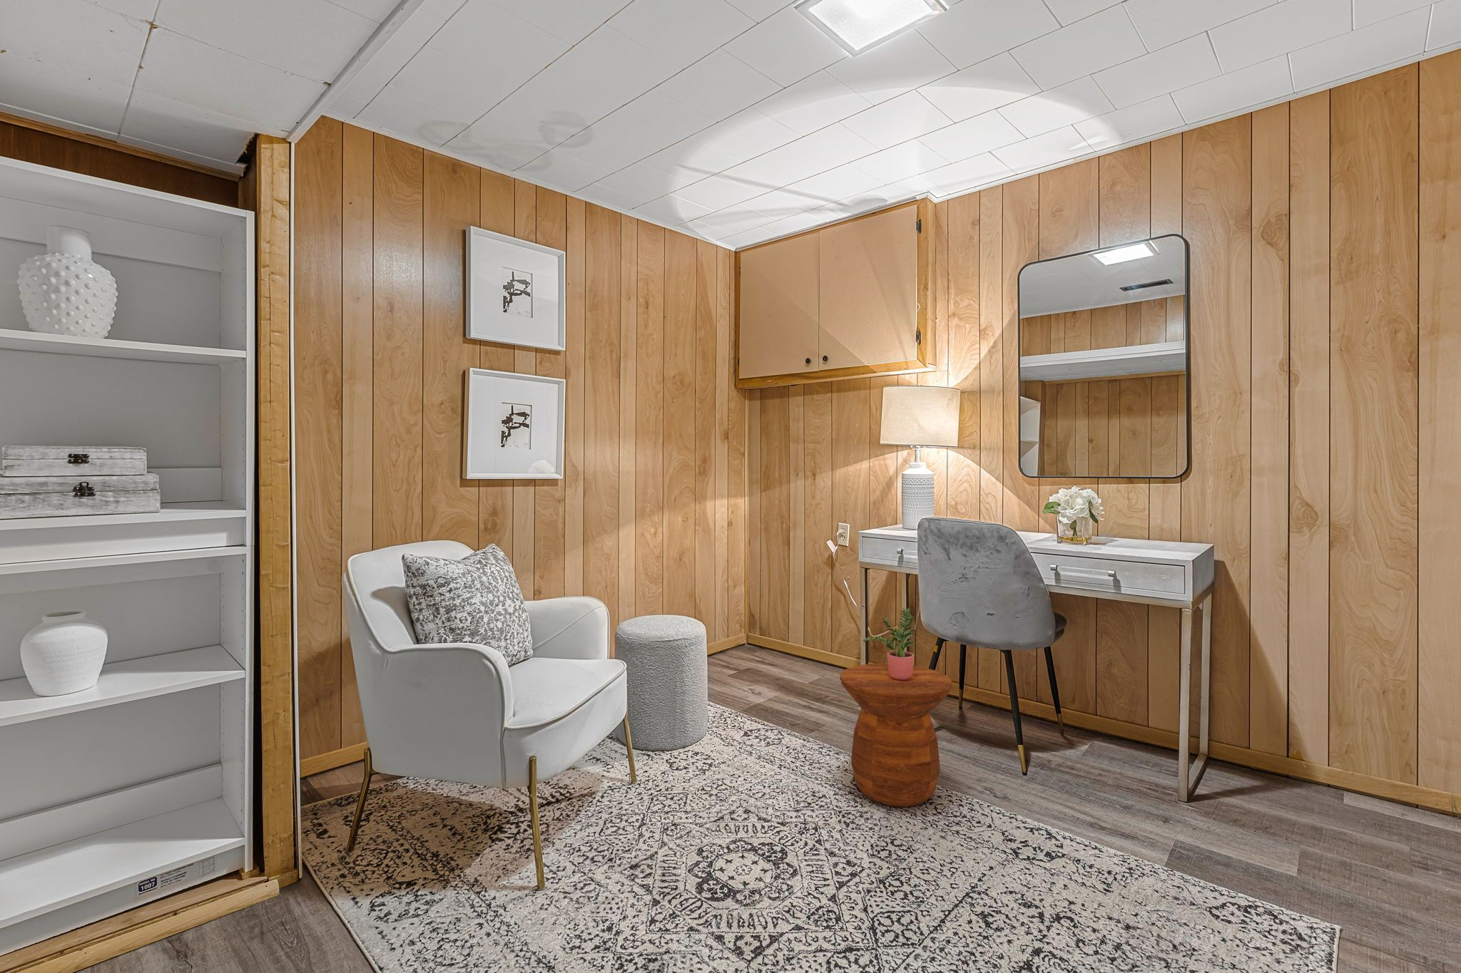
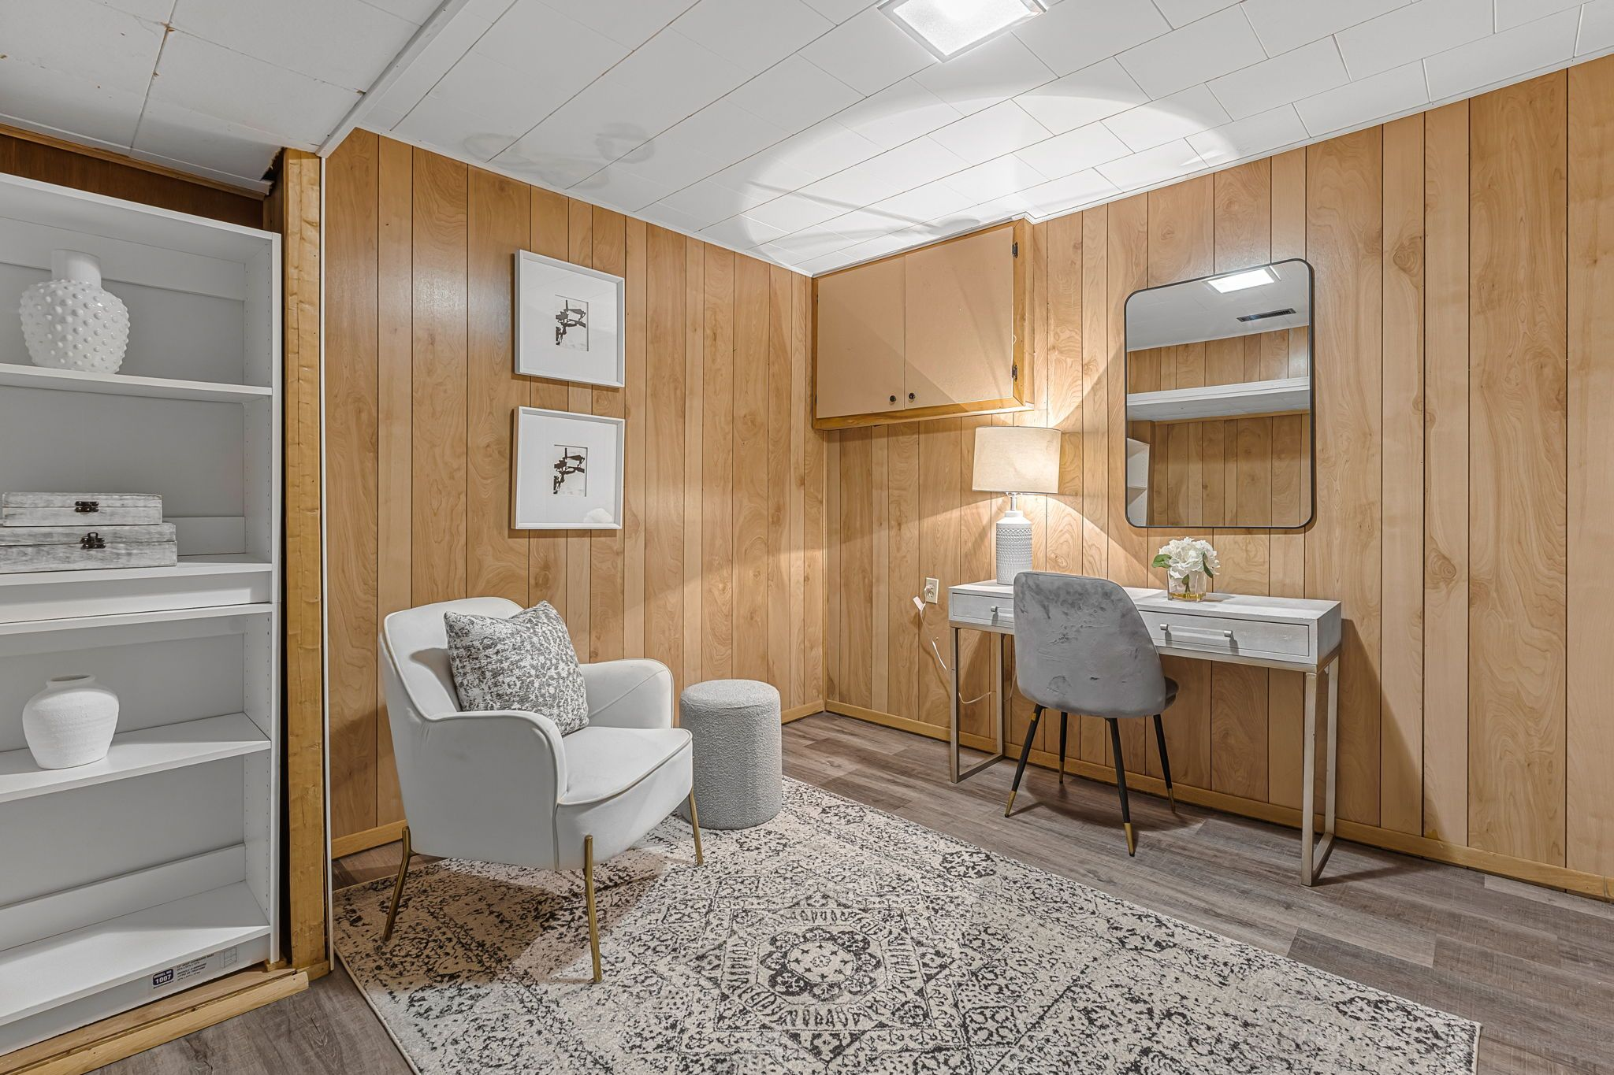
- potted plant [862,607,918,680]
- side table [839,662,953,807]
